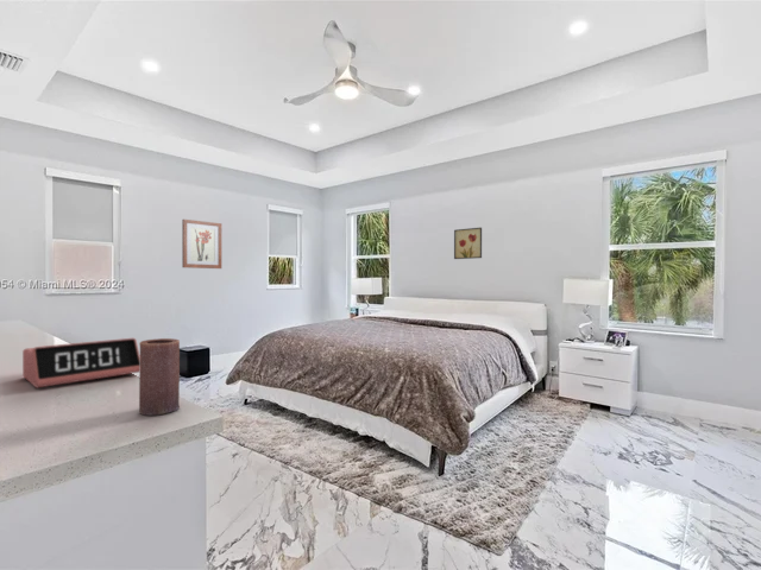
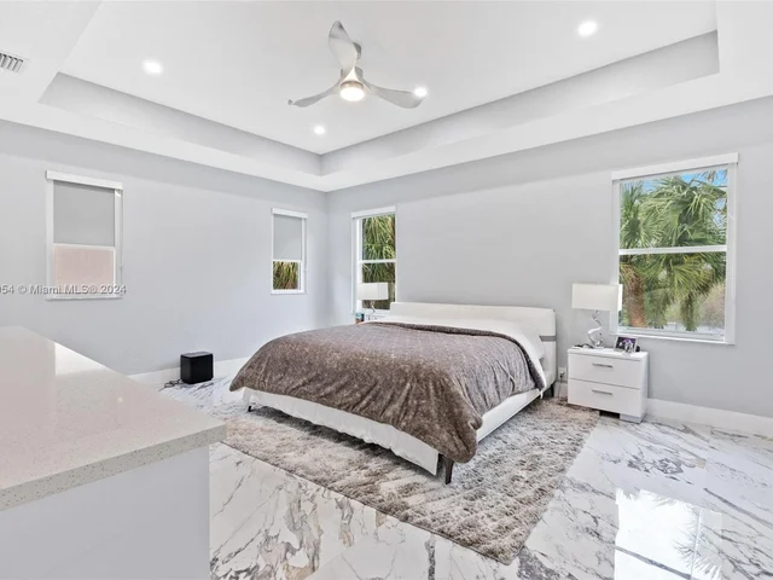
- alarm clock [21,337,140,388]
- wall art [453,227,483,260]
- candle [138,337,181,417]
- wall art [181,218,222,270]
